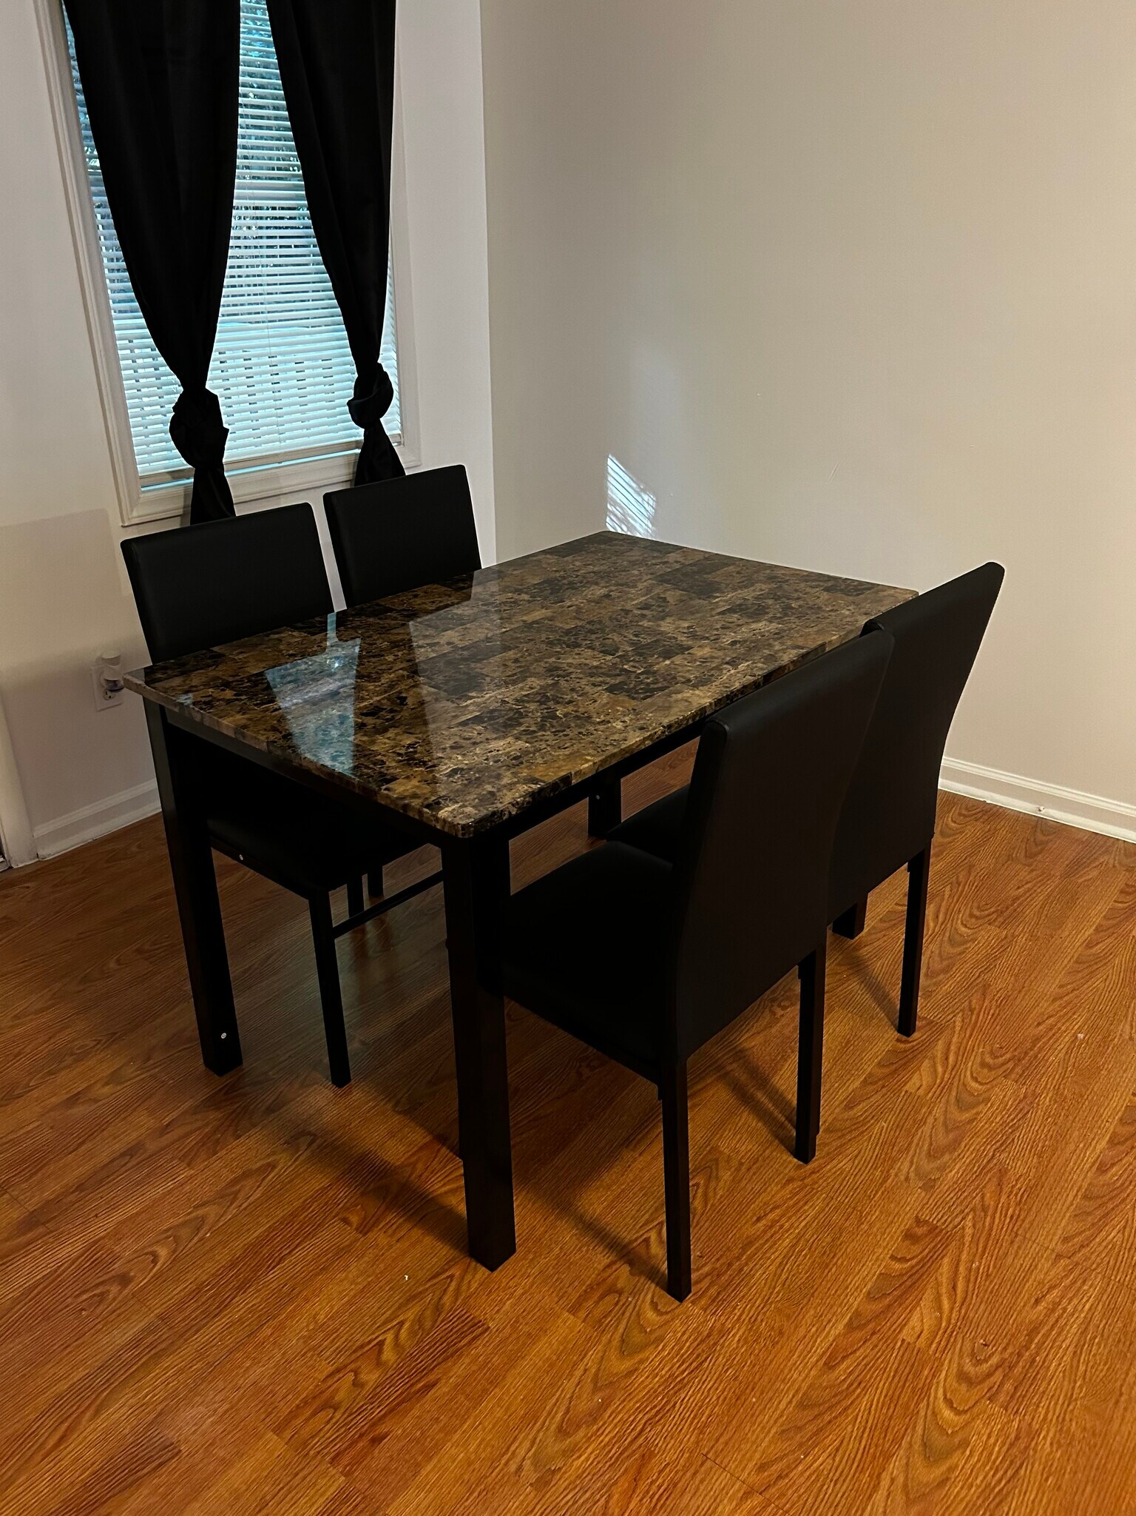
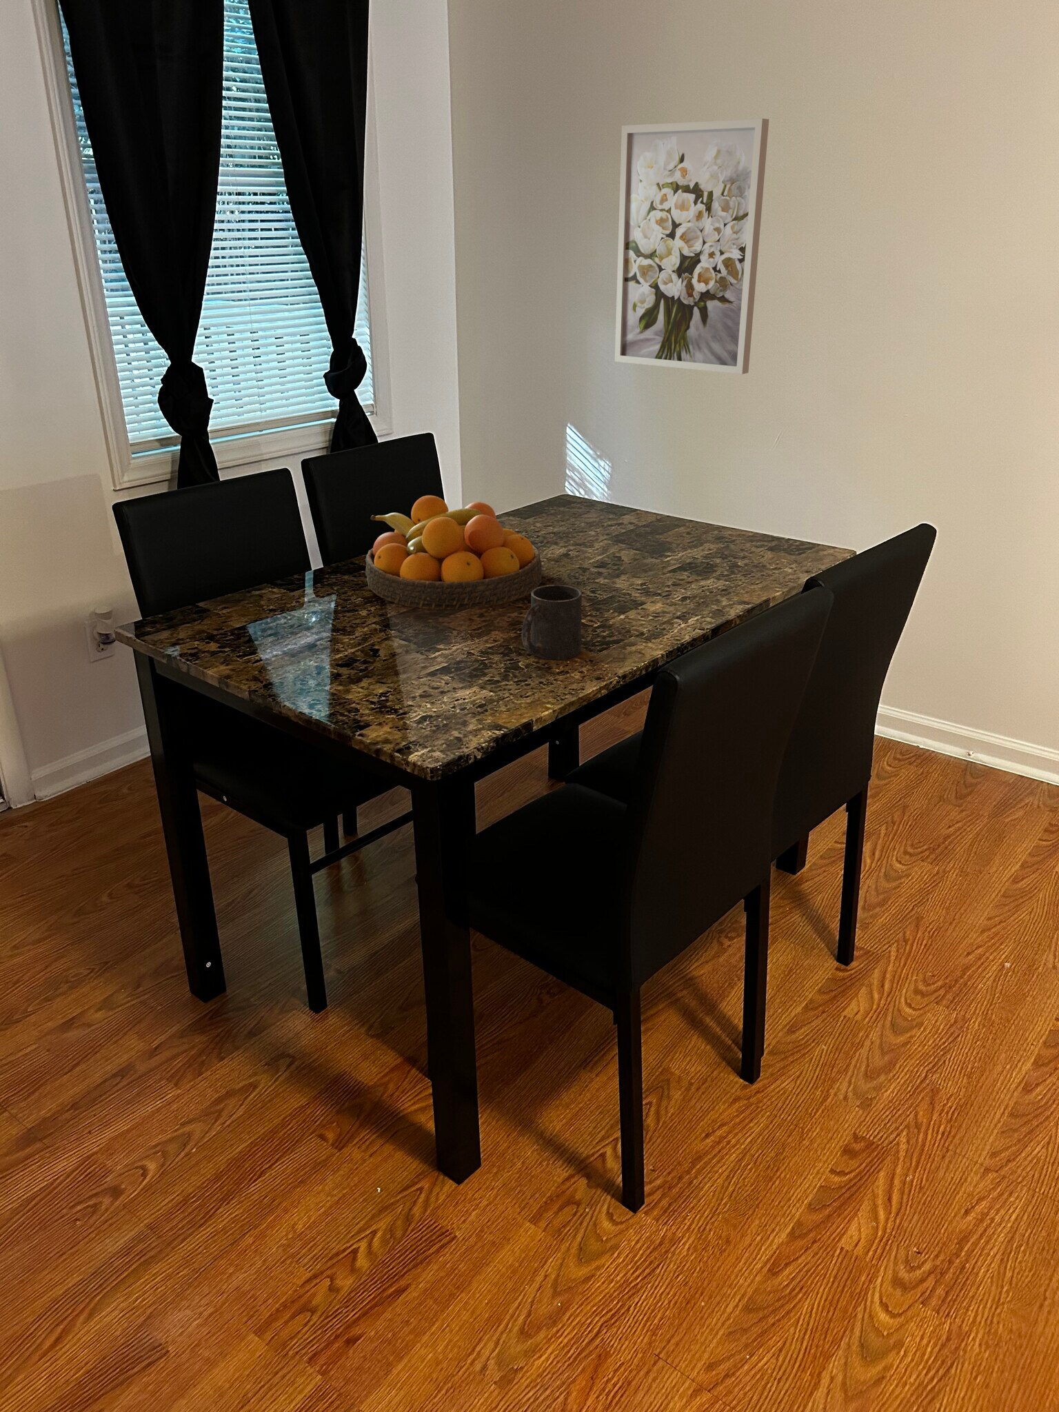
+ wall art [614,118,770,375]
+ fruit bowl [365,495,543,610]
+ mug [522,584,583,660]
